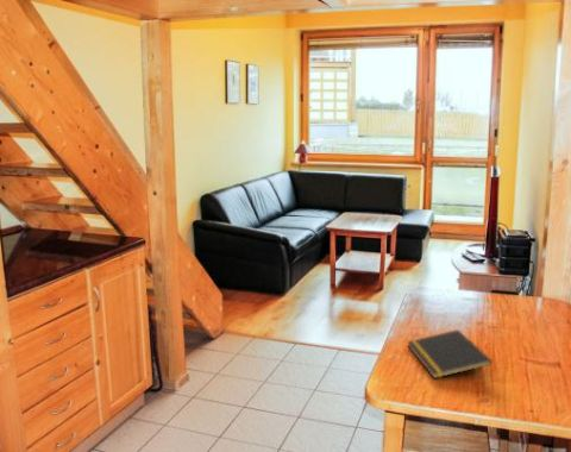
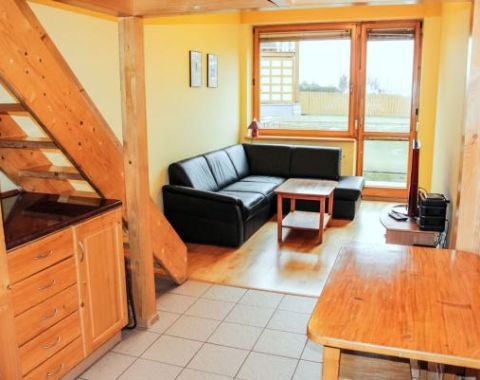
- notepad [406,328,494,379]
